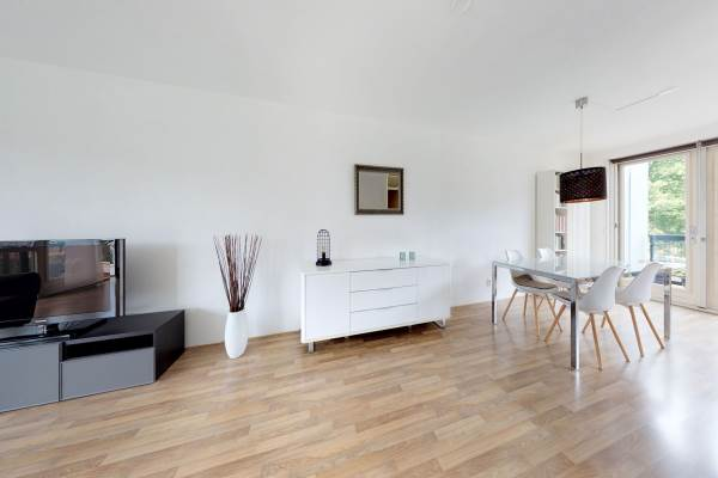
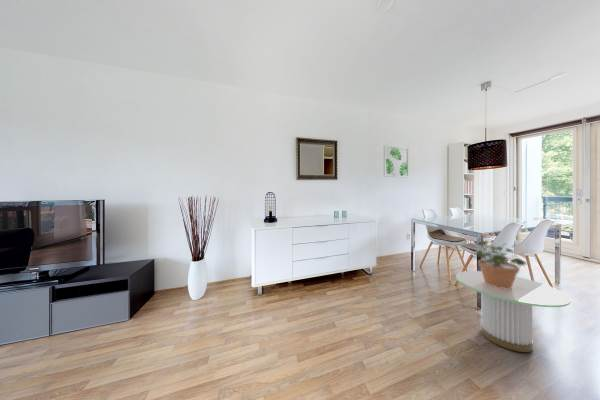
+ wall art [383,144,410,179]
+ side table [455,270,571,353]
+ potted plant [472,240,529,289]
